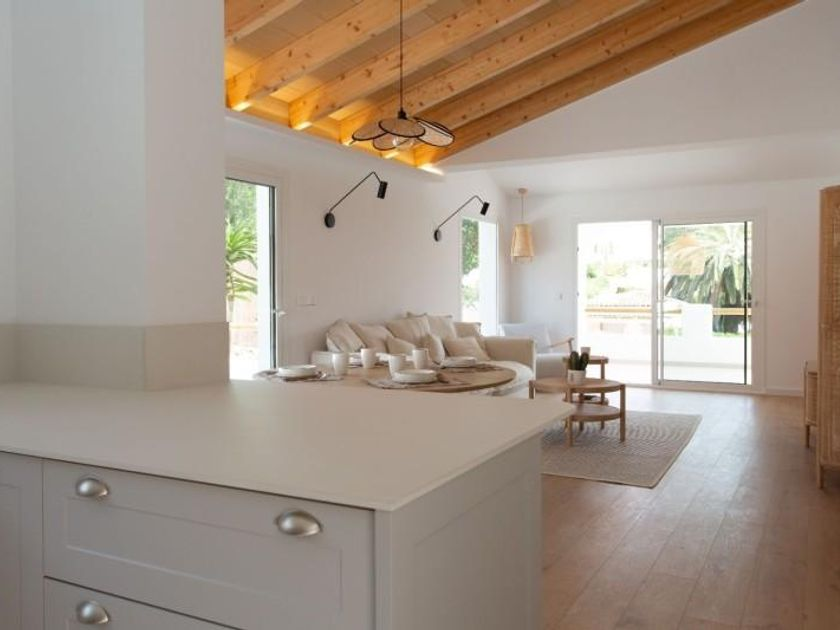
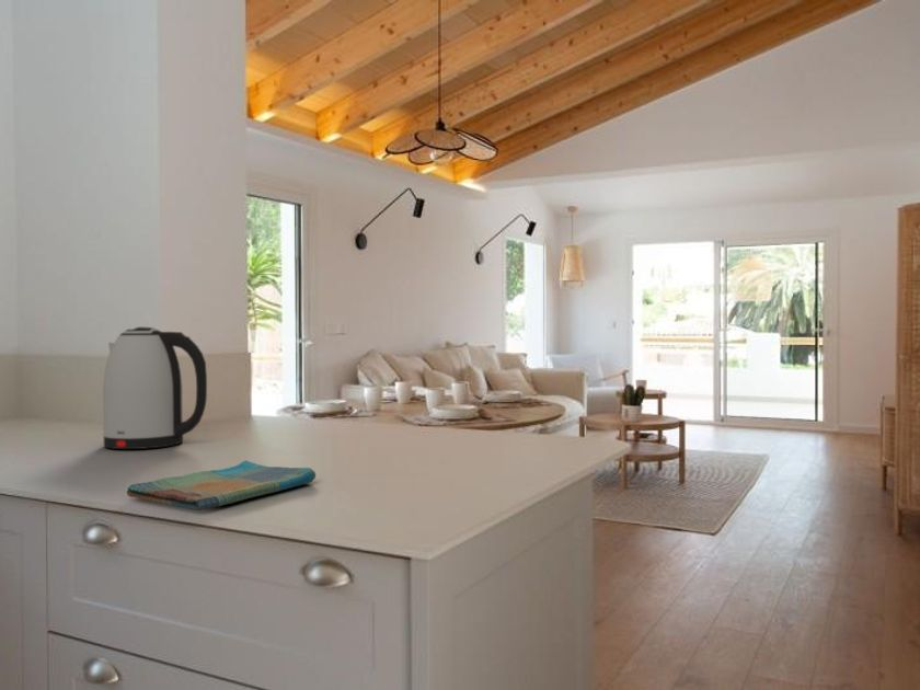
+ kettle [102,326,208,450]
+ dish towel [126,459,317,511]
